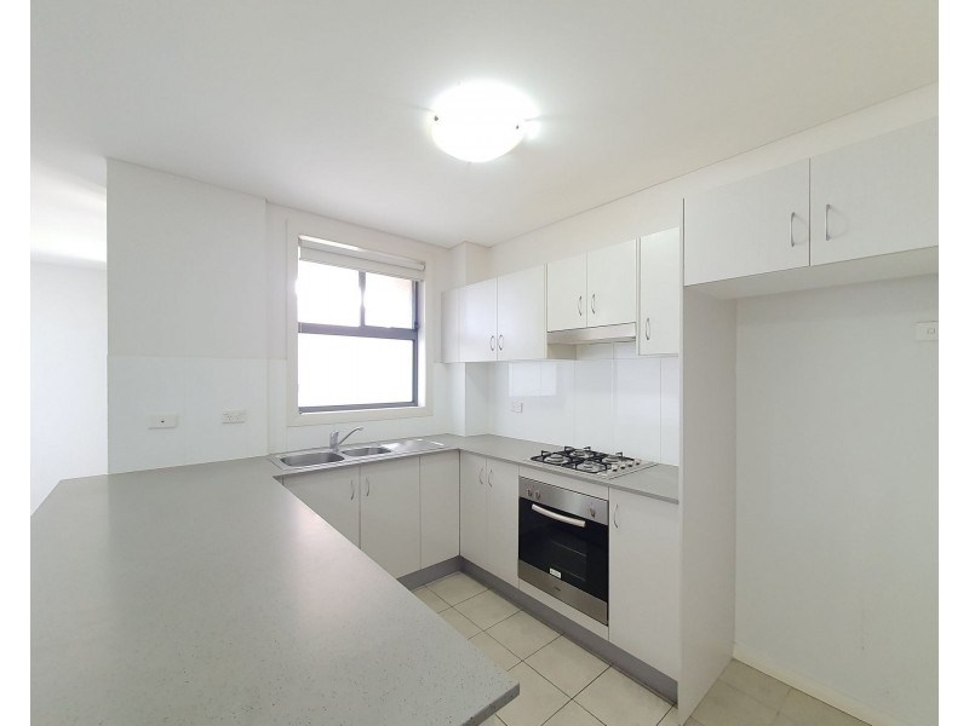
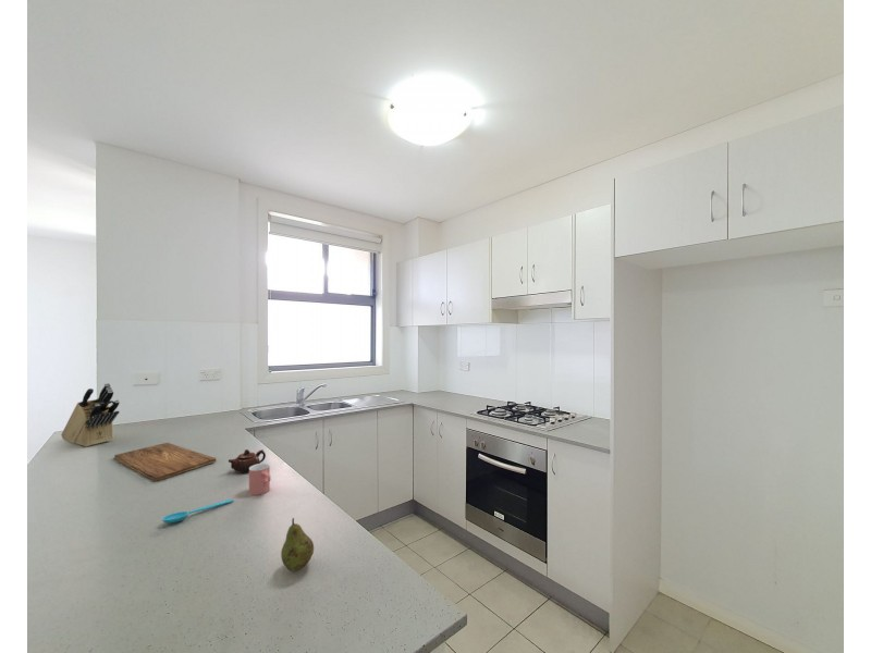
+ teapot [228,448,267,475]
+ spoon [161,498,234,525]
+ cup [248,463,271,496]
+ knife block [60,382,121,447]
+ cutting board [113,442,217,482]
+ fruit [280,517,315,571]
